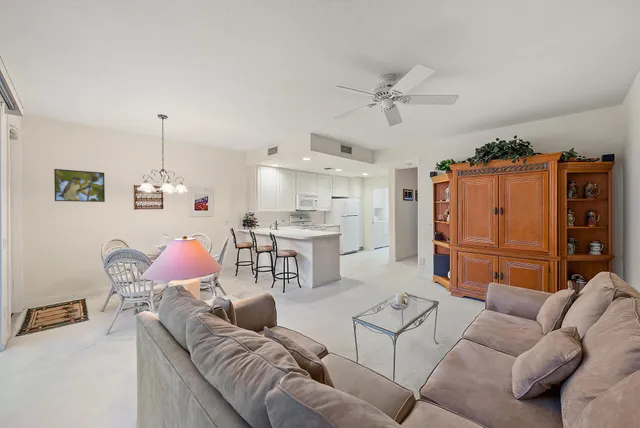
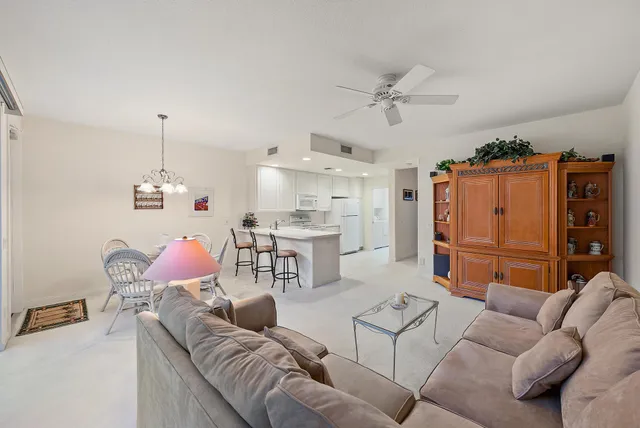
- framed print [53,168,106,203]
